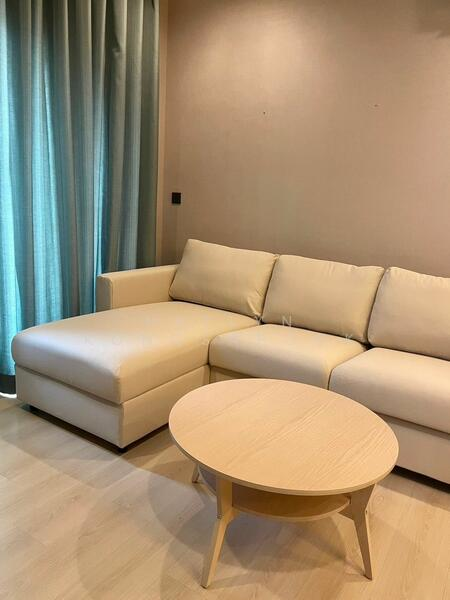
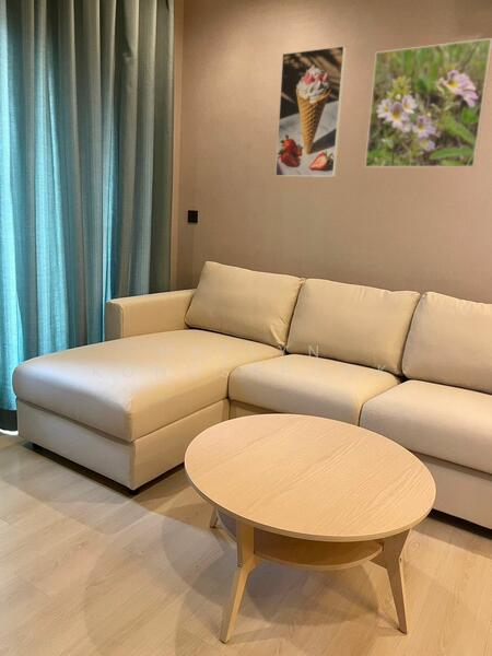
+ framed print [274,45,348,178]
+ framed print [364,37,492,168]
